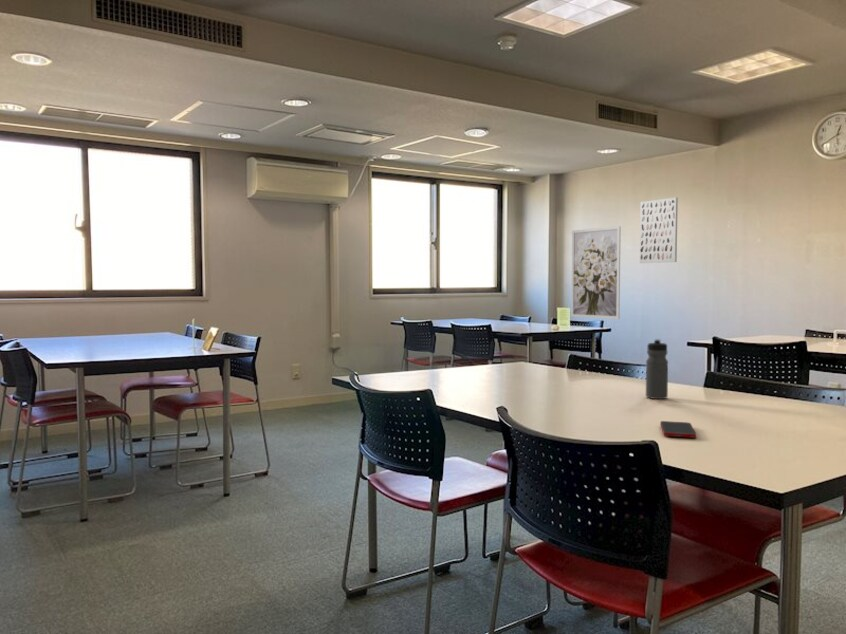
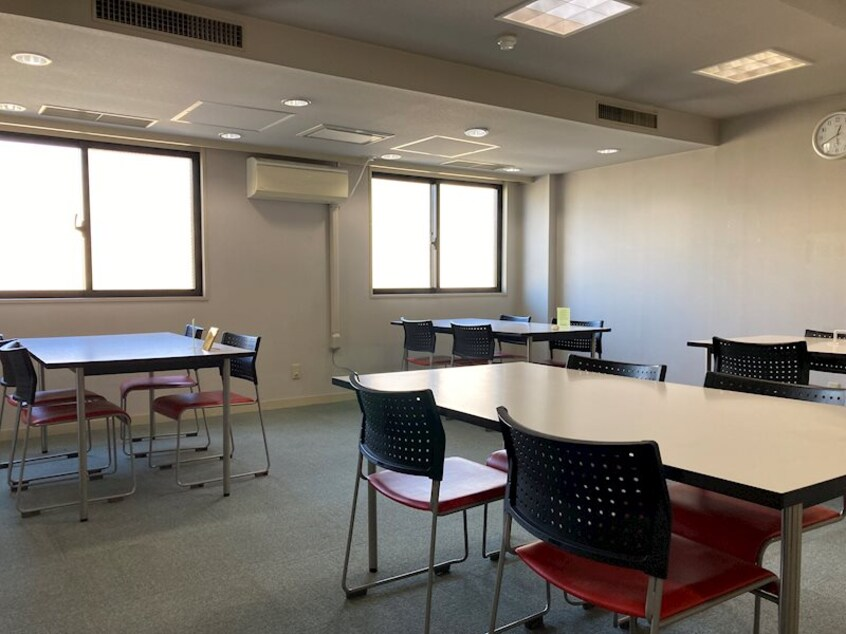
- cell phone [659,420,697,439]
- wall art [639,196,679,264]
- wall art [570,225,622,320]
- water bottle [645,338,669,400]
